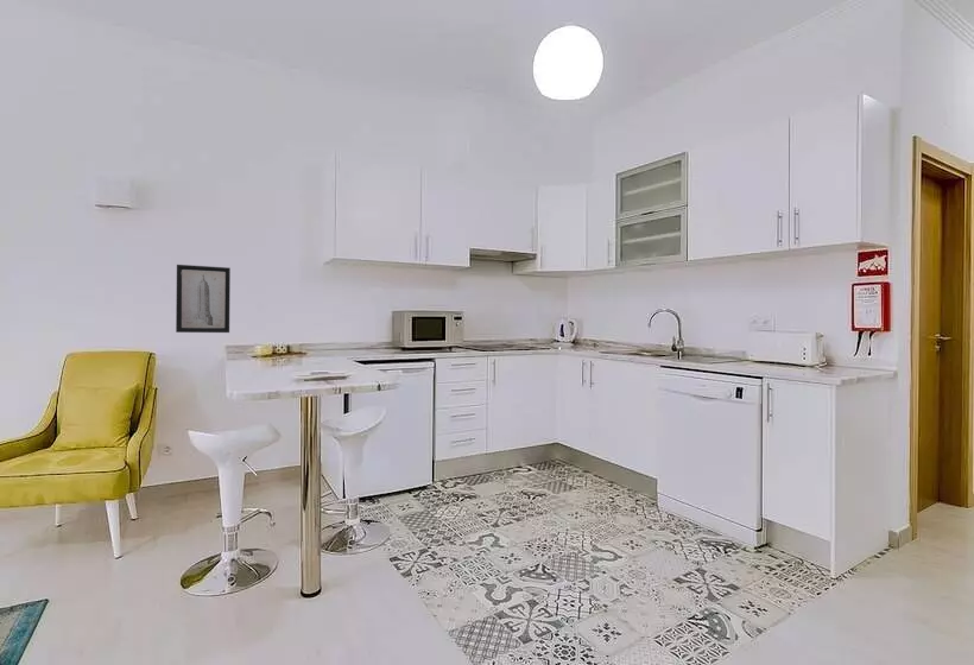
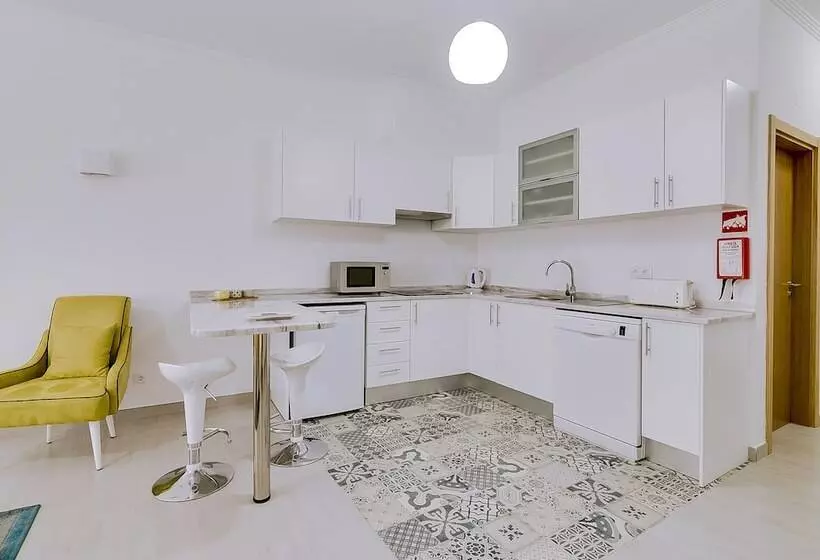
- wall art [175,264,232,334]
